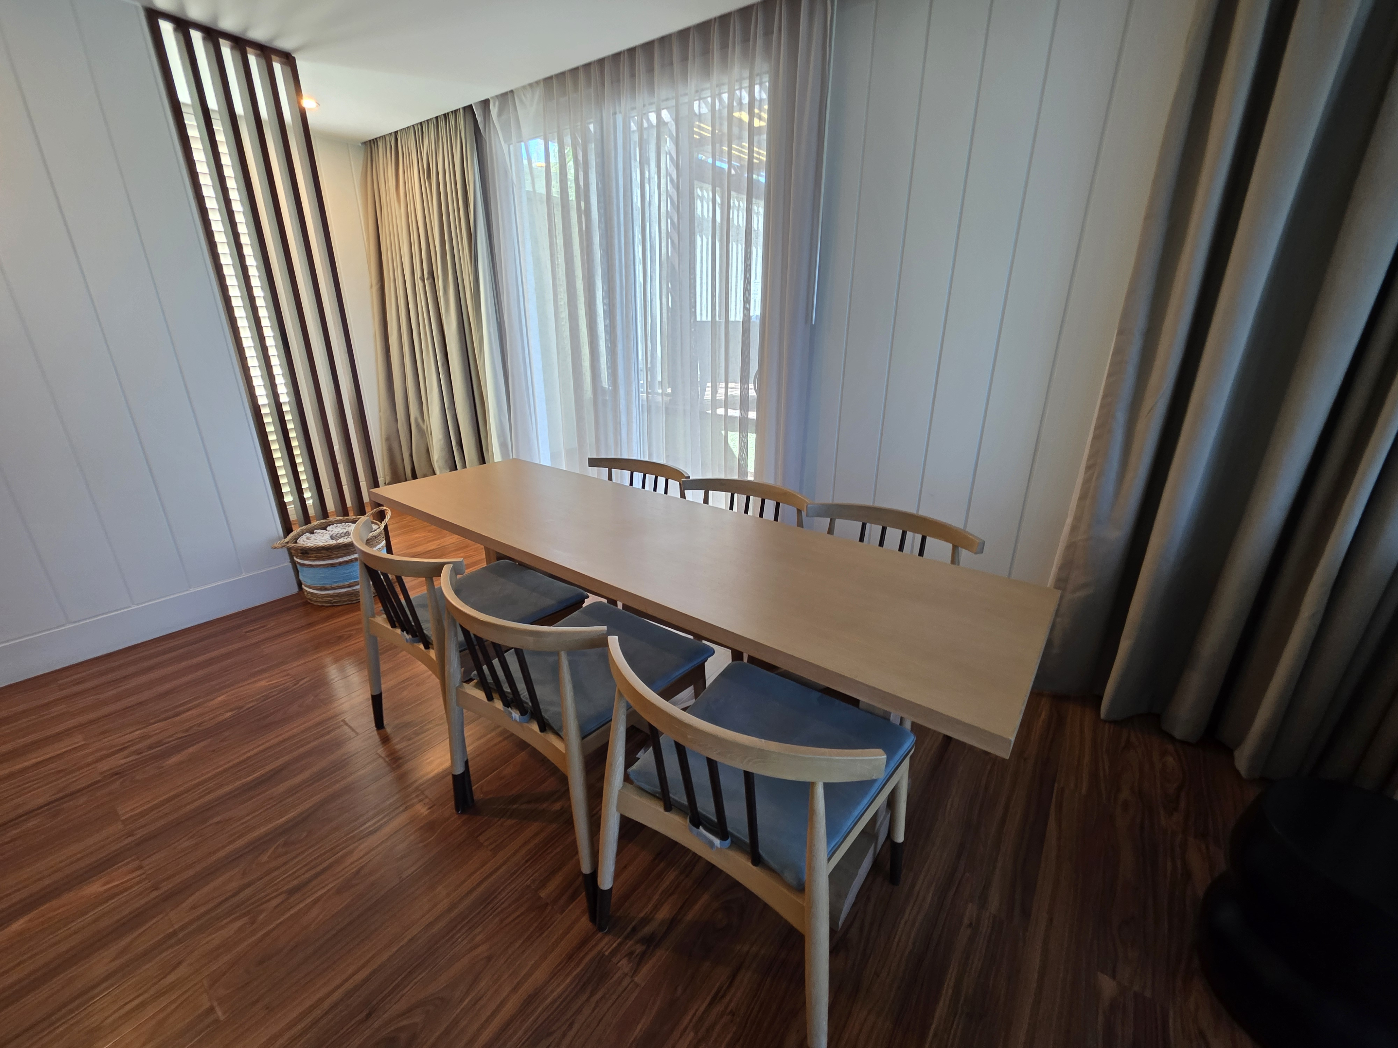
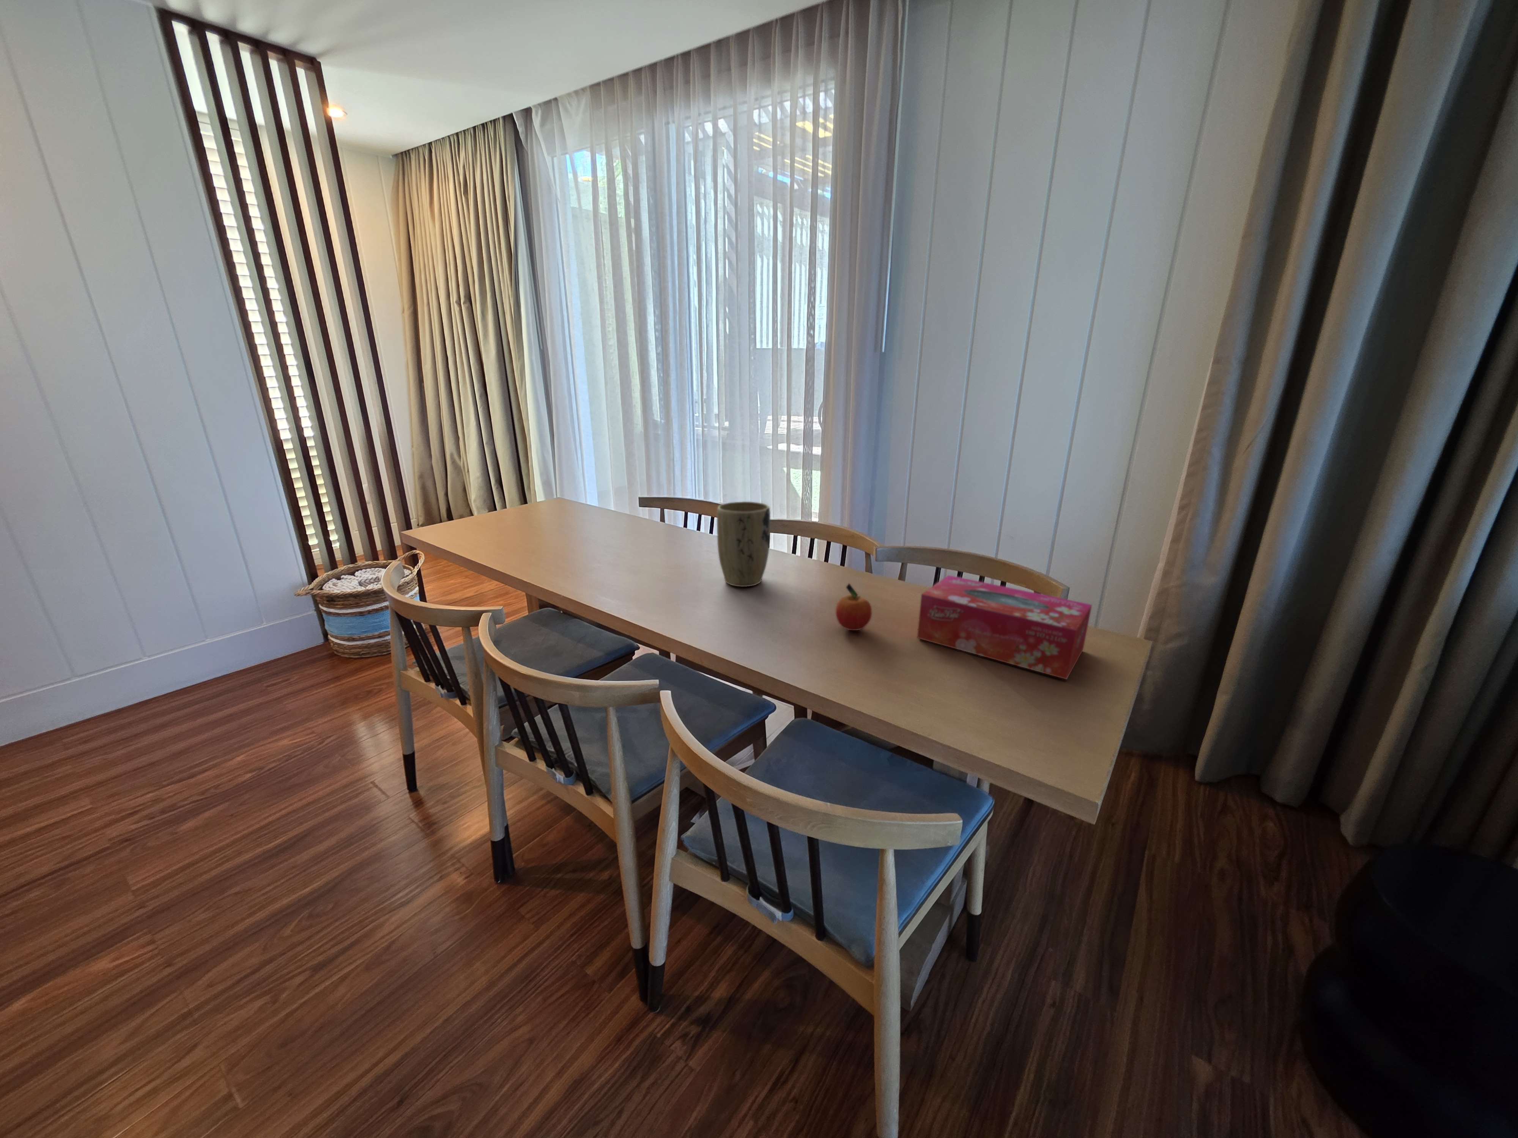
+ tissue box [917,575,1092,680]
+ fruit [835,582,873,631]
+ plant pot [716,501,771,587]
